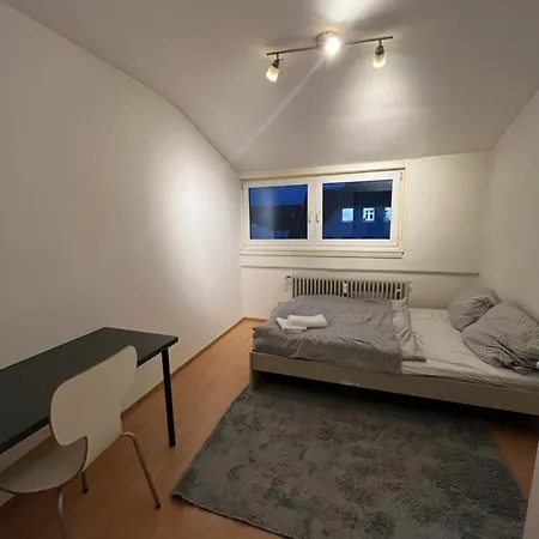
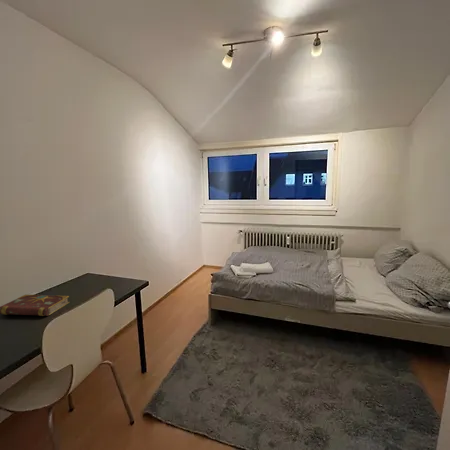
+ book [0,294,71,317]
